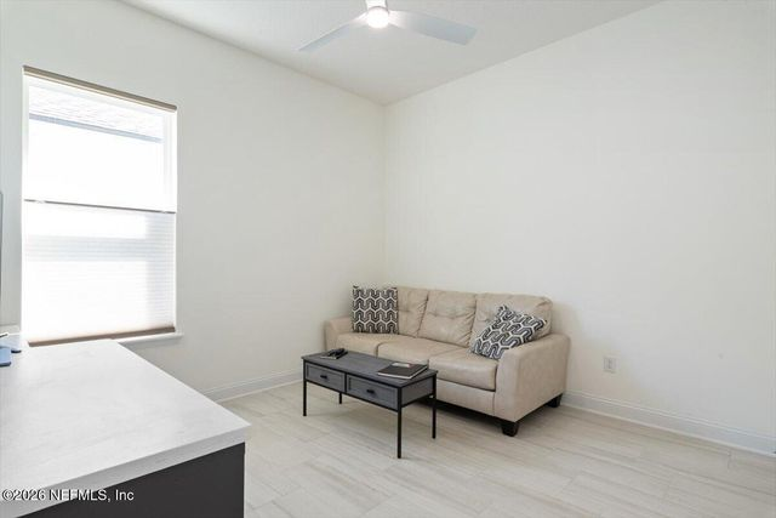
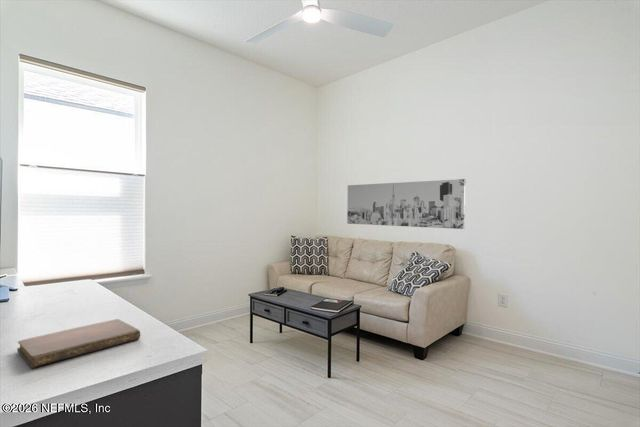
+ notebook [16,318,141,369]
+ wall art [346,178,467,230]
